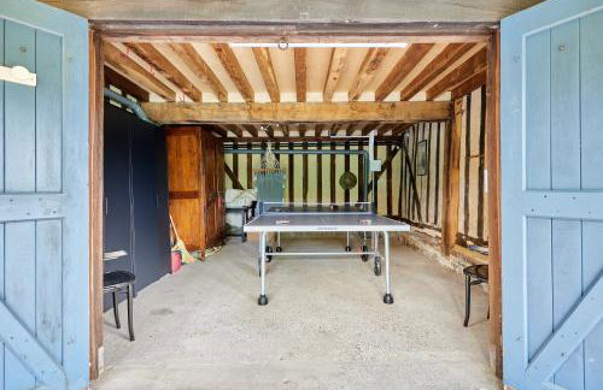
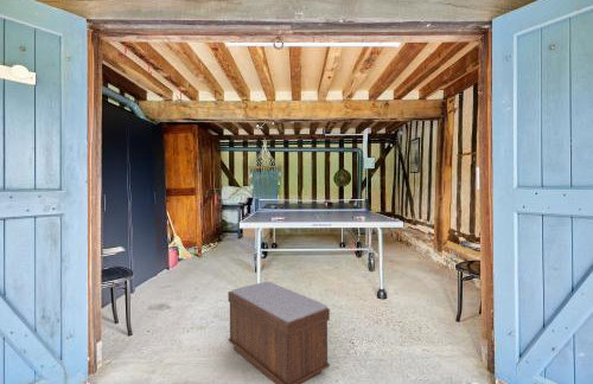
+ bench [227,281,331,384]
